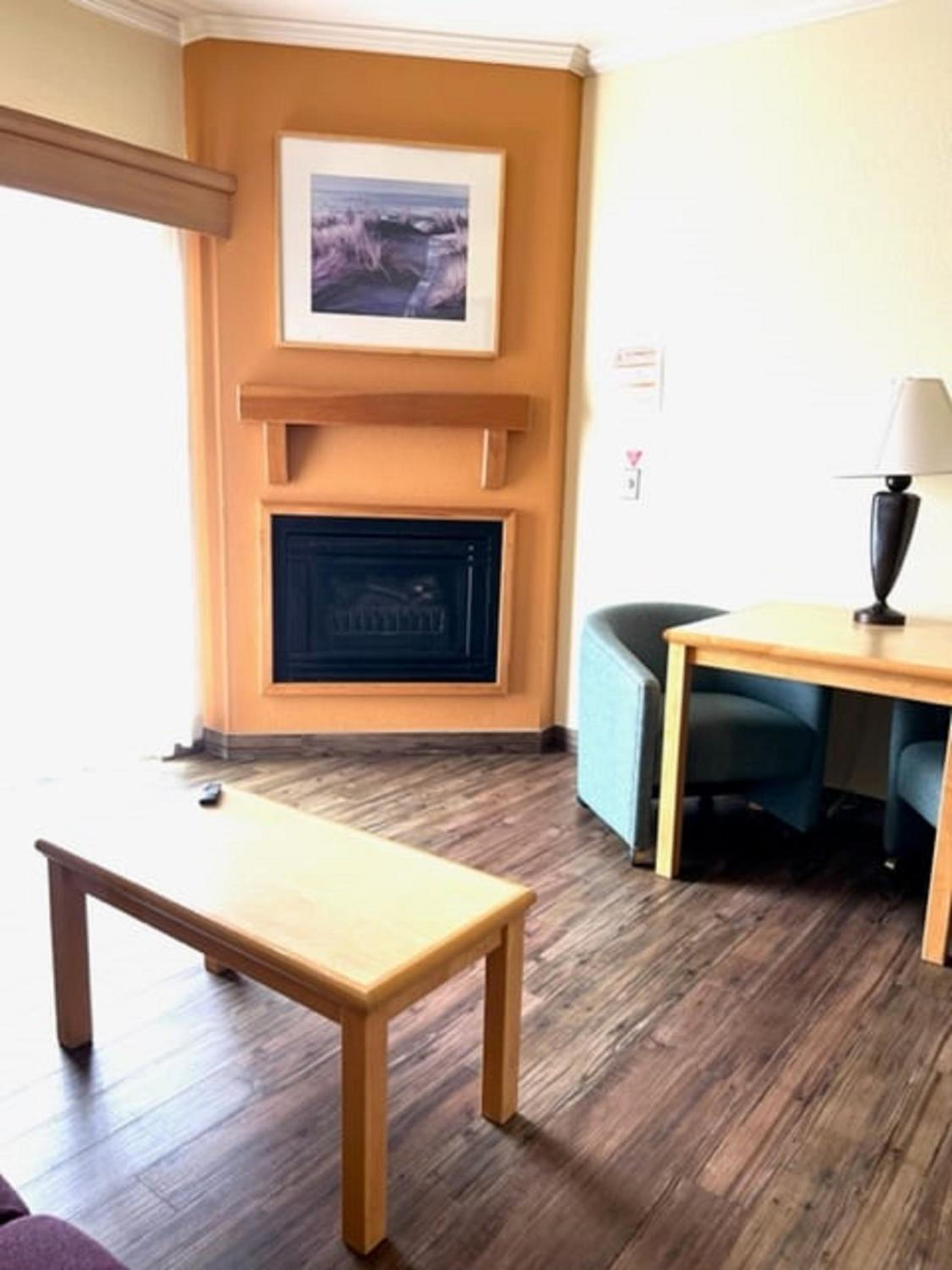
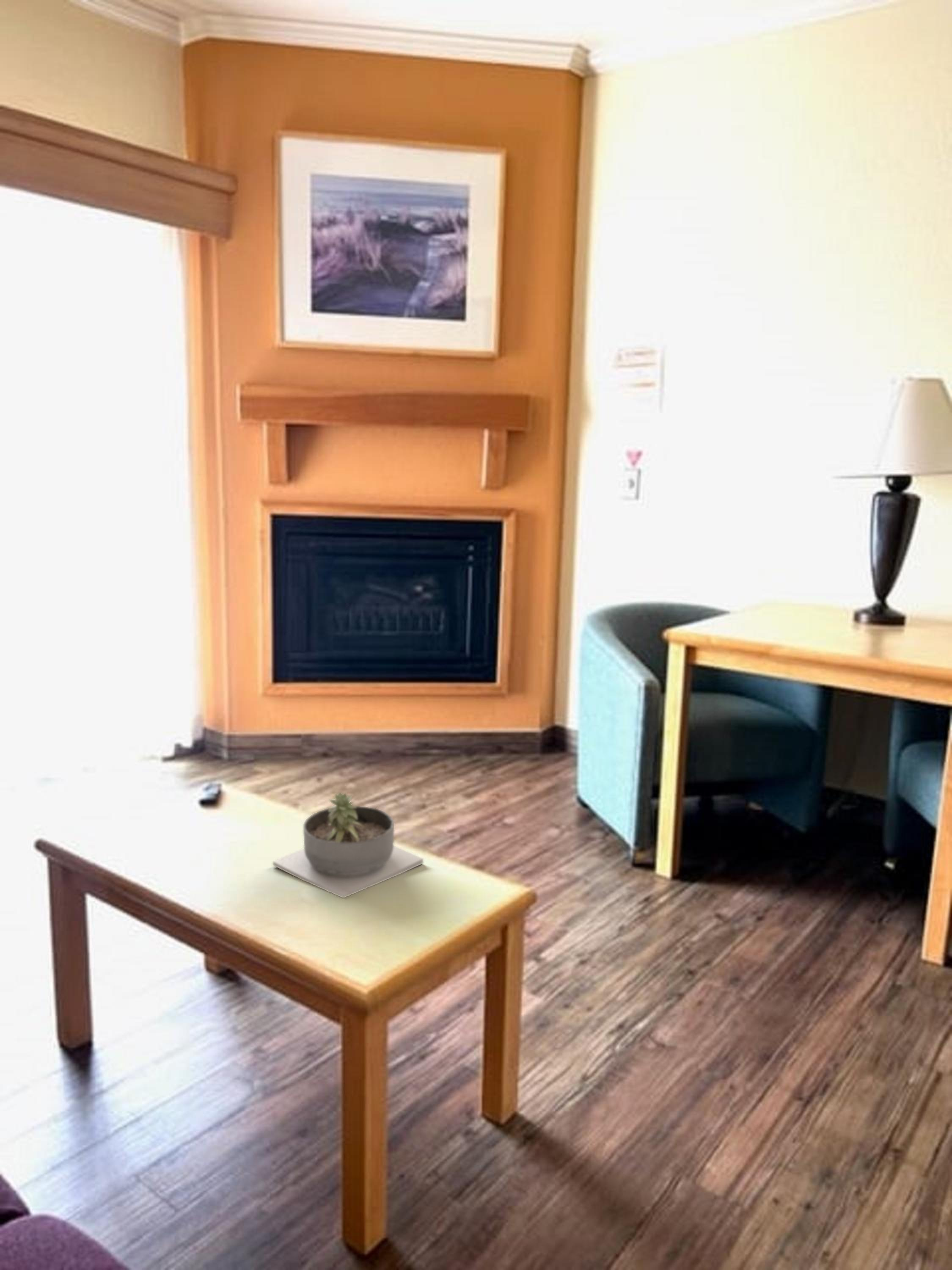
+ succulent planter [272,791,424,899]
